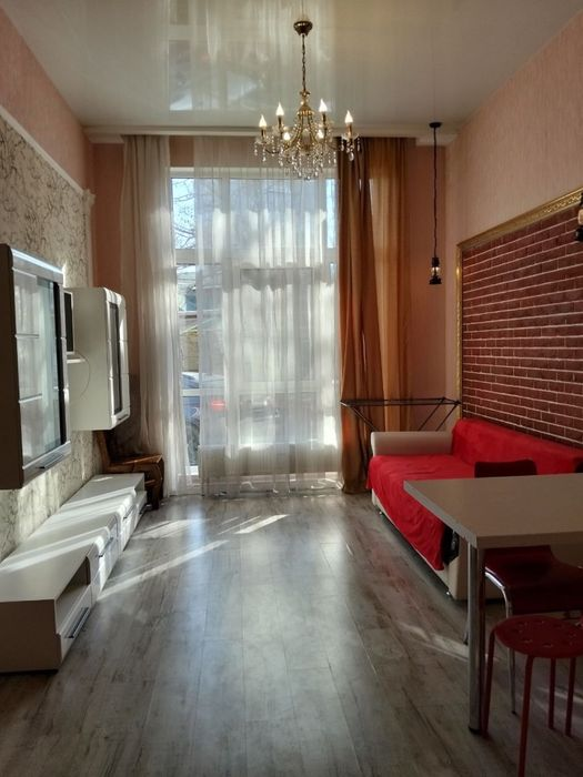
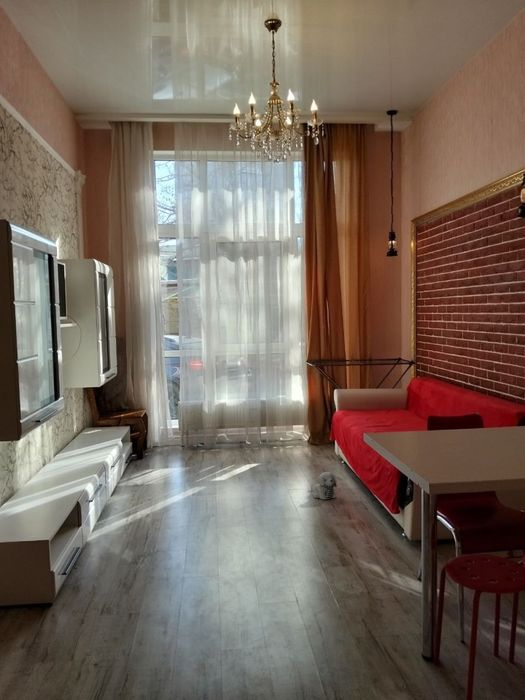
+ plush toy [310,471,338,500]
